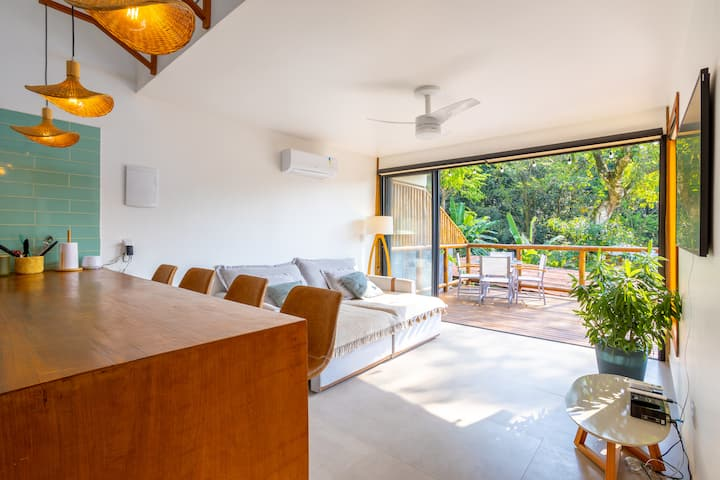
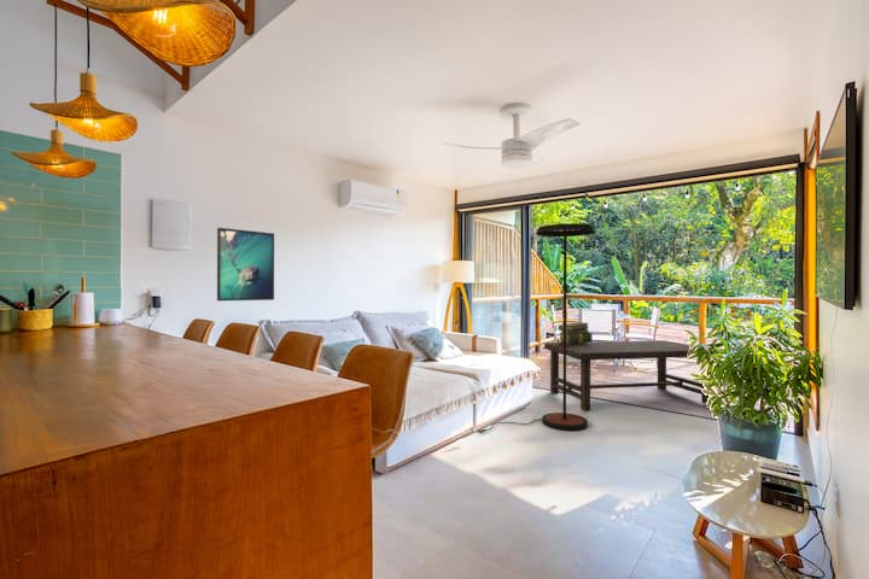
+ coffee table [543,339,708,411]
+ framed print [216,227,275,302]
+ floor lamp [476,222,597,434]
+ stack of books [558,321,594,344]
